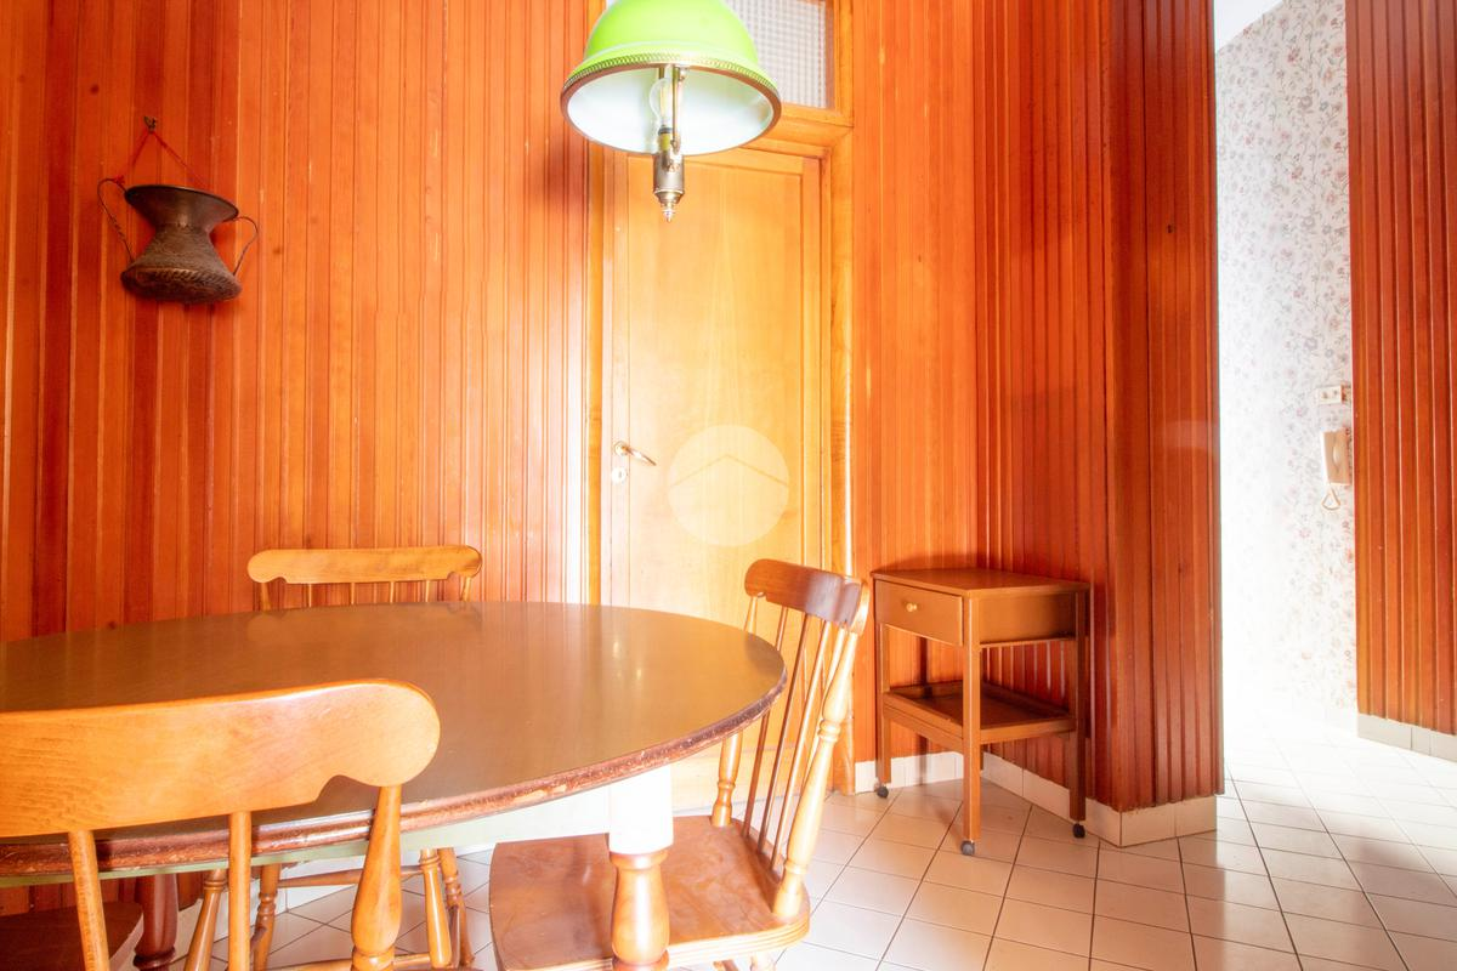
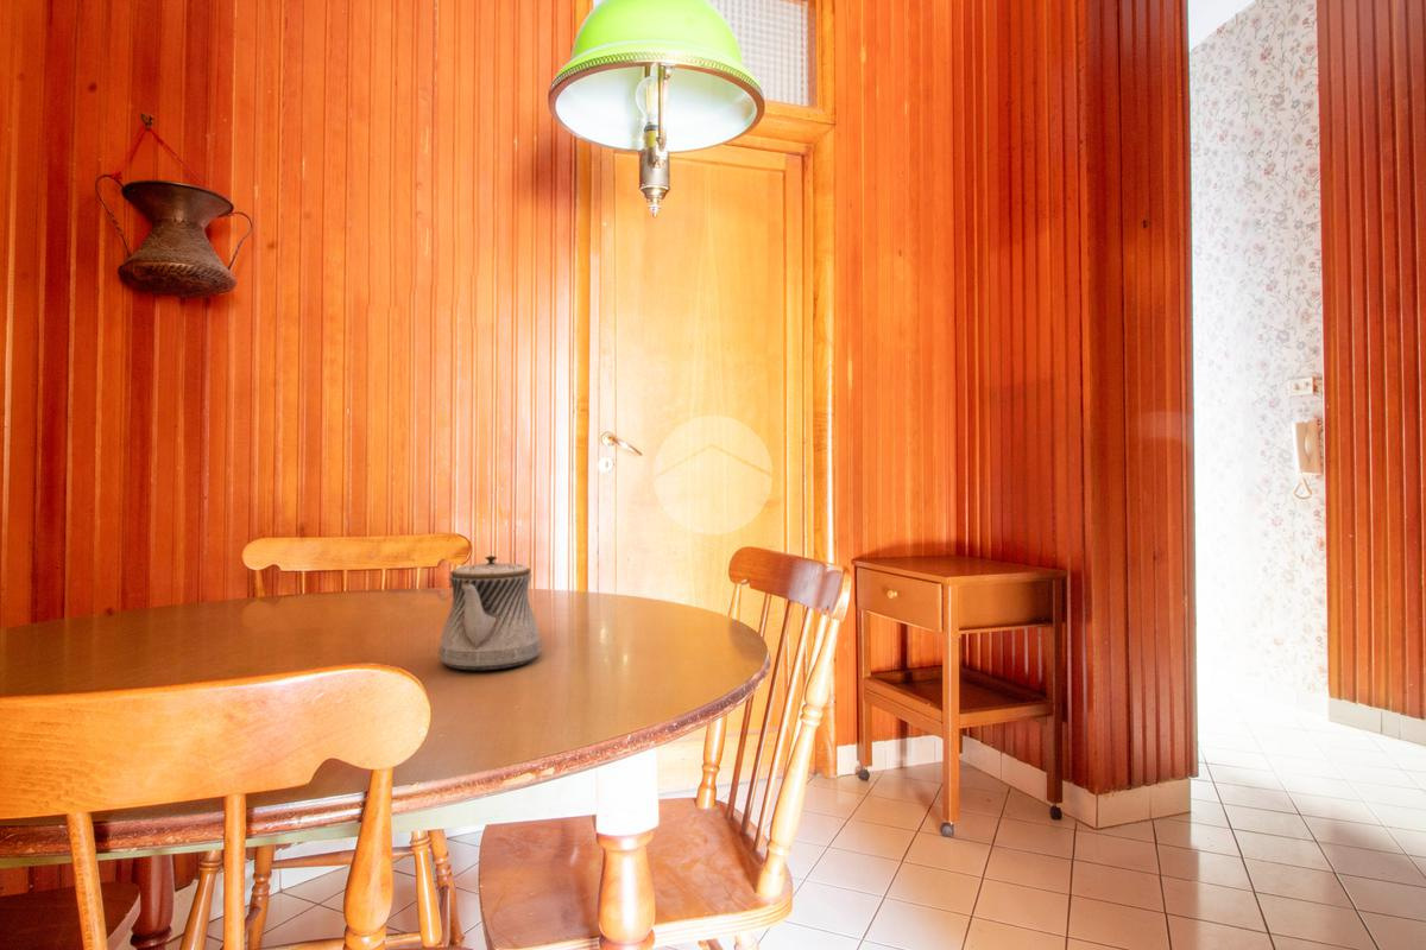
+ teapot [437,555,543,671]
